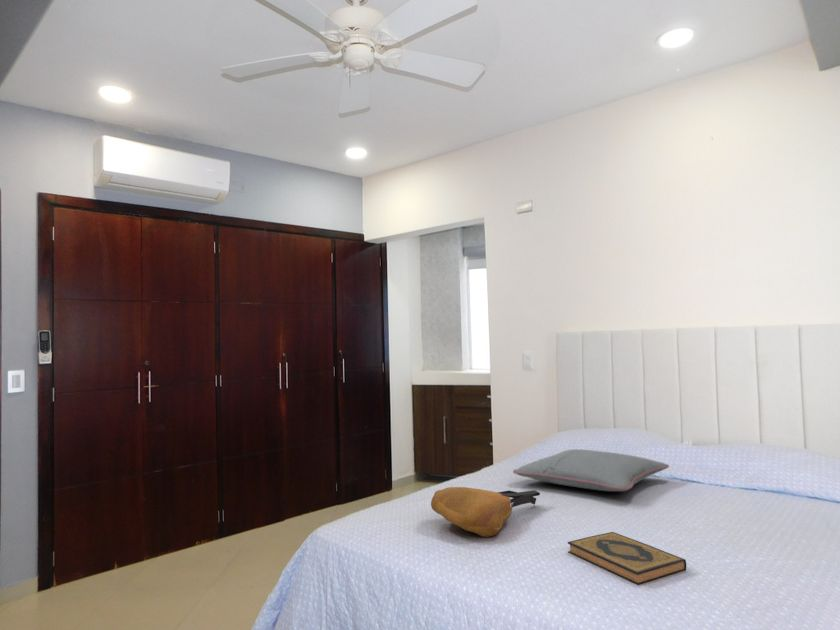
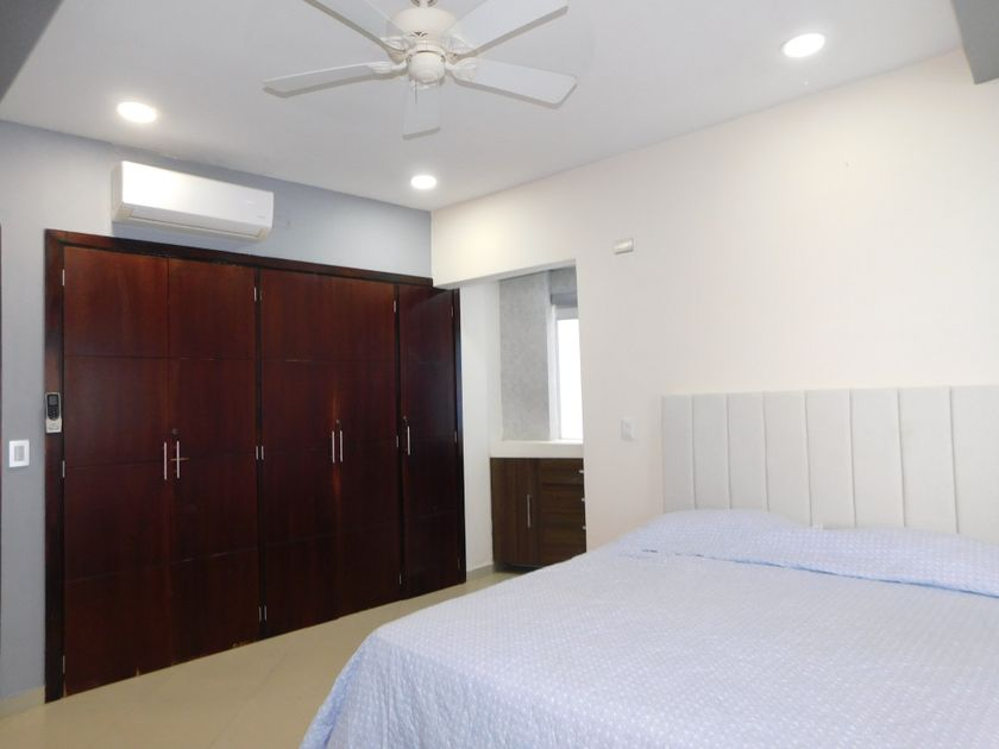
- tote bag [430,486,541,538]
- pillow [512,448,670,492]
- hardback book [567,531,687,586]
